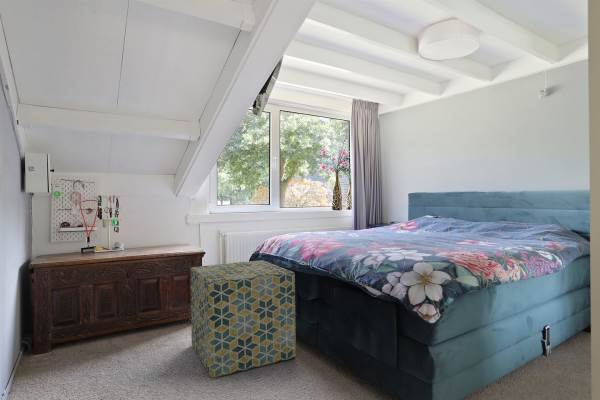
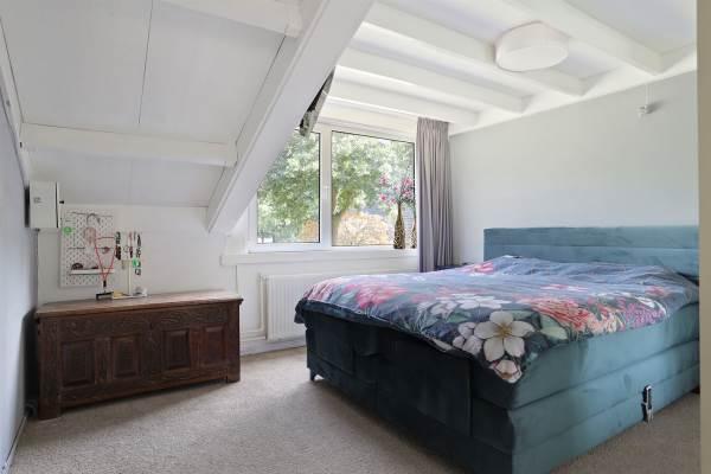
- storage ottoman [190,259,297,379]
